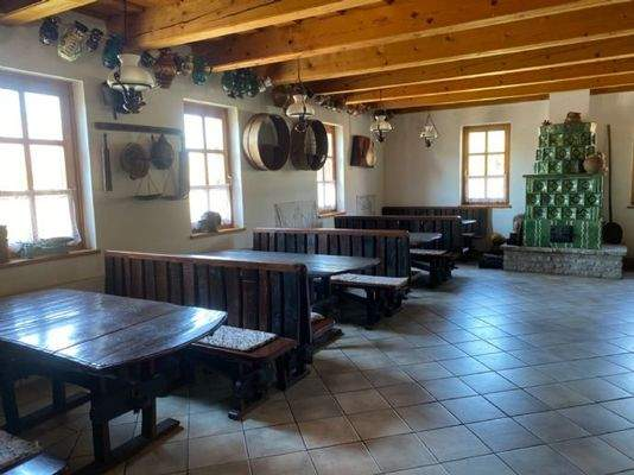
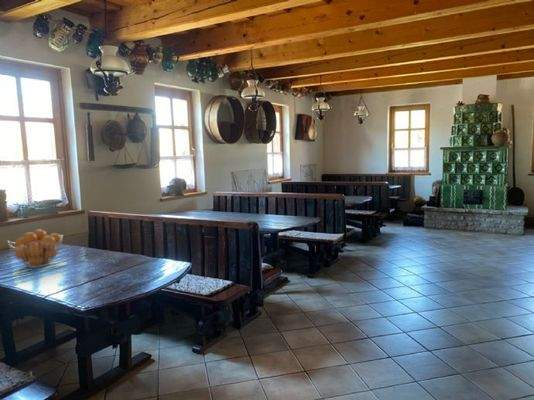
+ fruit basket [7,228,64,269]
